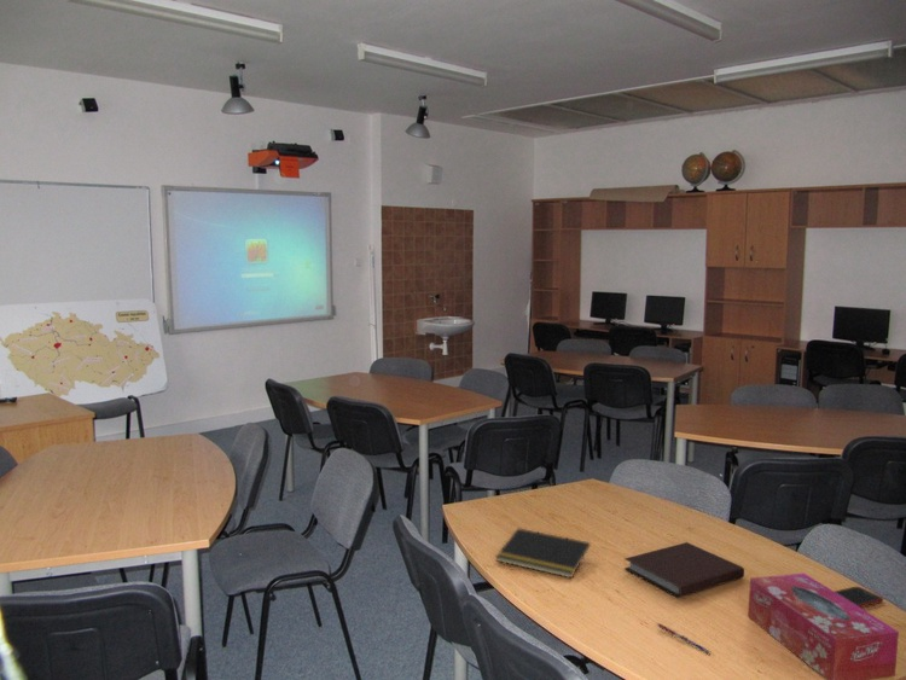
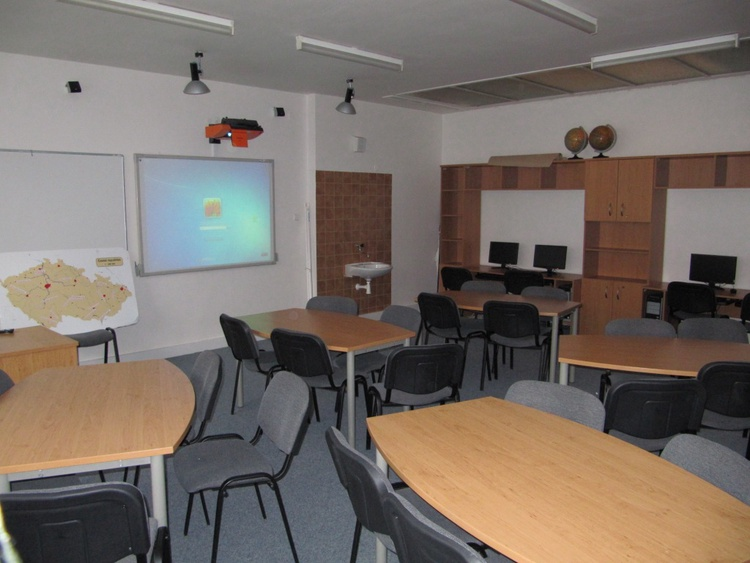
- notepad [495,527,591,579]
- notebook [623,541,745,598]
- pen [656,622,713,655]
- cell phone [835,586,884,609]
- tissue box [747,573,900,680]
